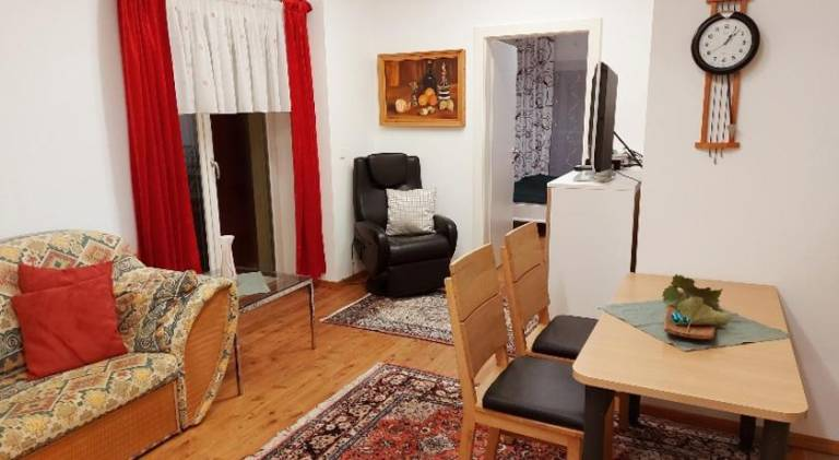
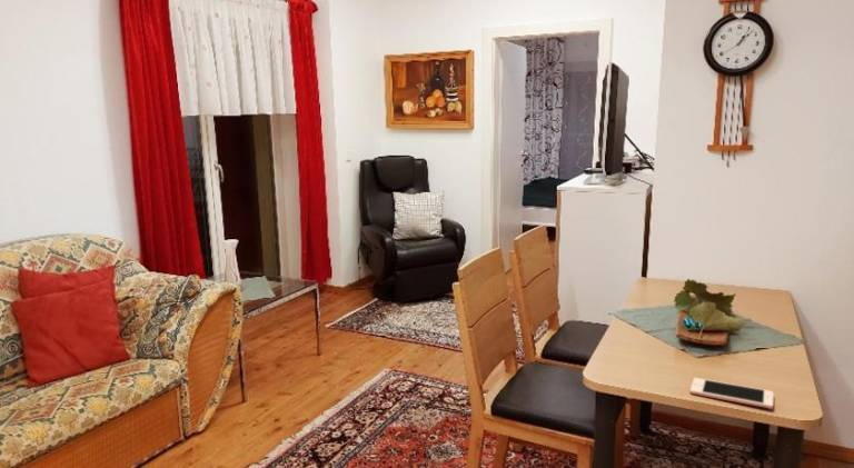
+ cell phone [689,377,775,410]
